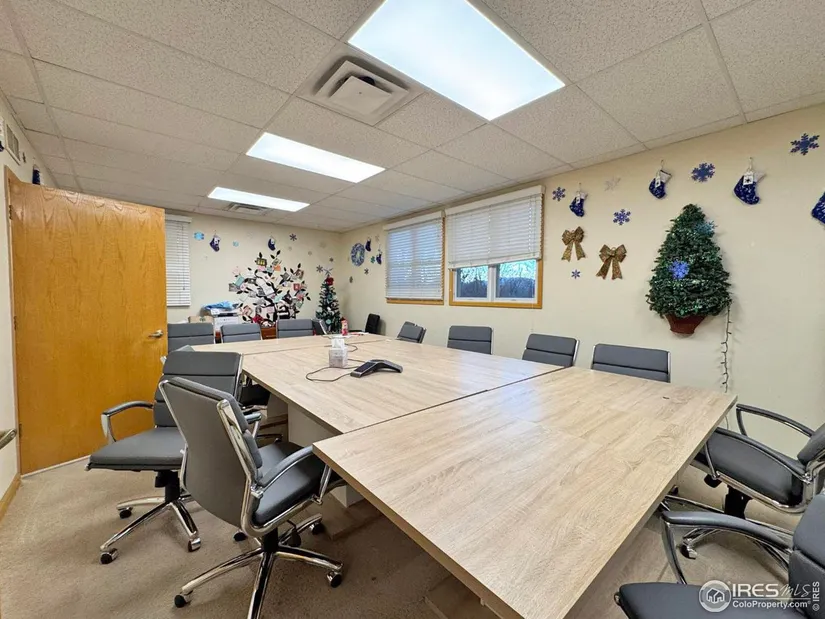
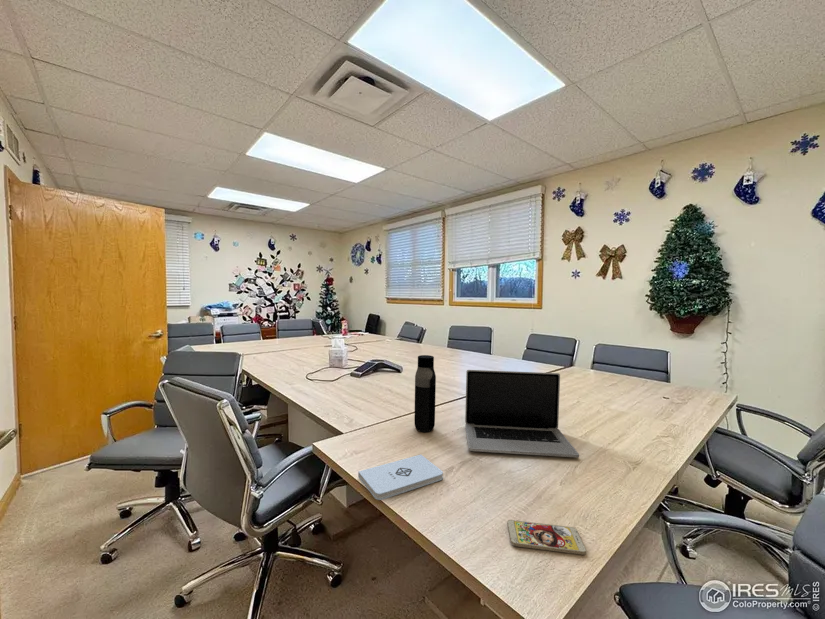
+ notepad [357,454,444,501]
+ water bottle [413,354,437,433]
+ smartphone [506,519,588,556]
+ laptop [464,369,580,458]
